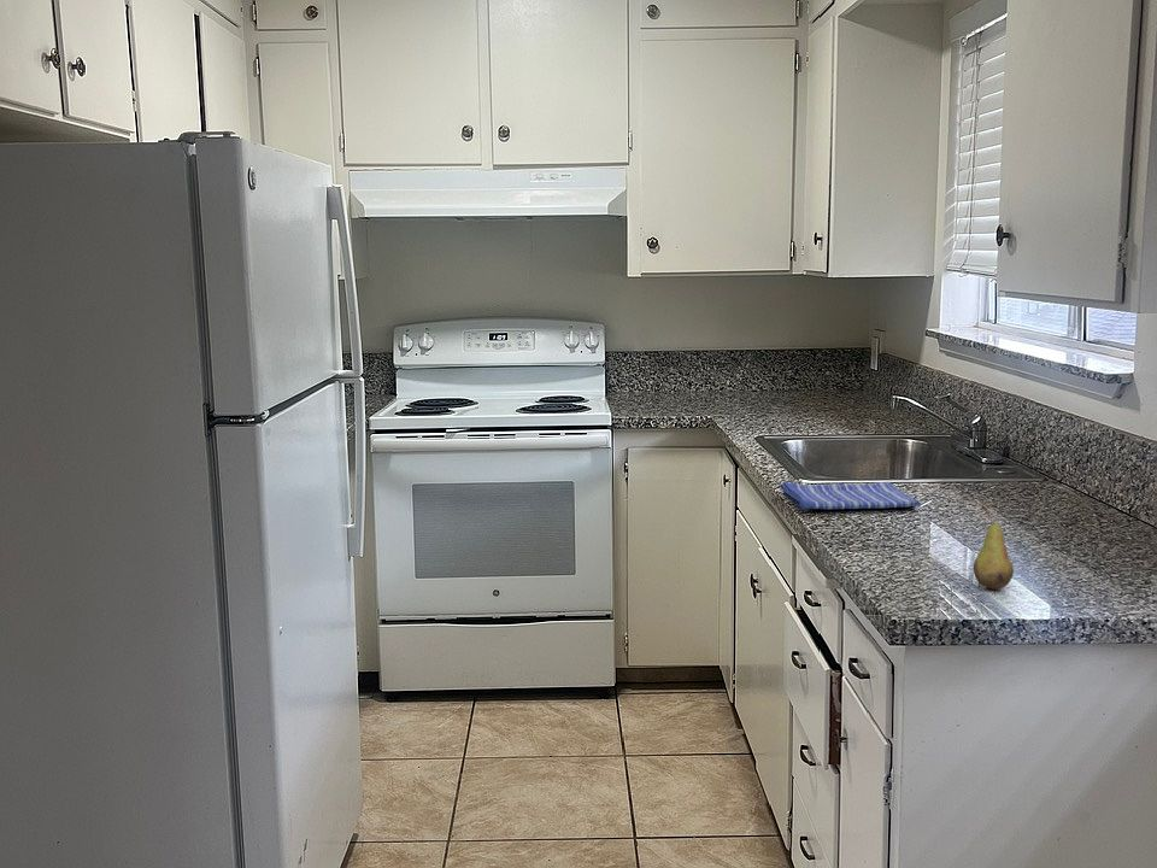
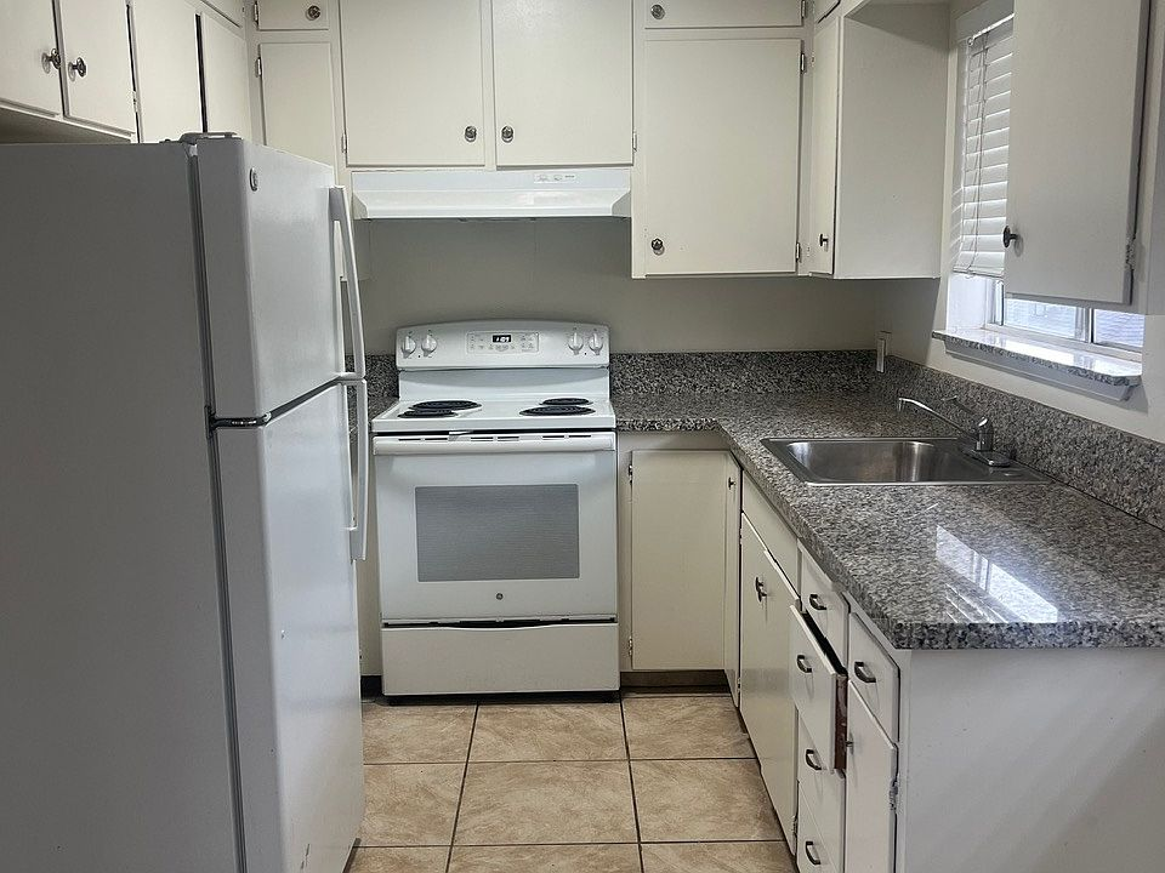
- dish towel [779,480,921,511]
- fruit [973,504,1015,591]
